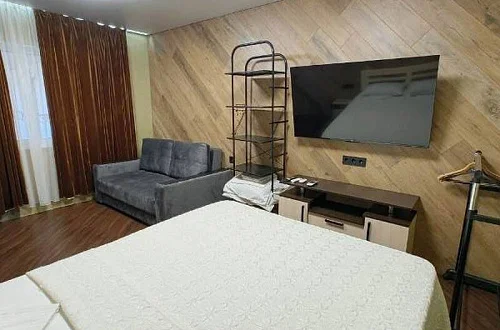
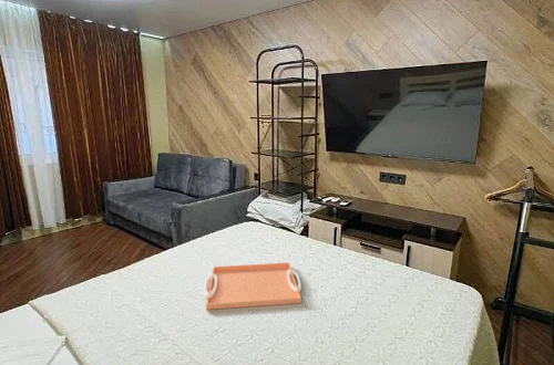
+ serving tray [203,261,302,311]
